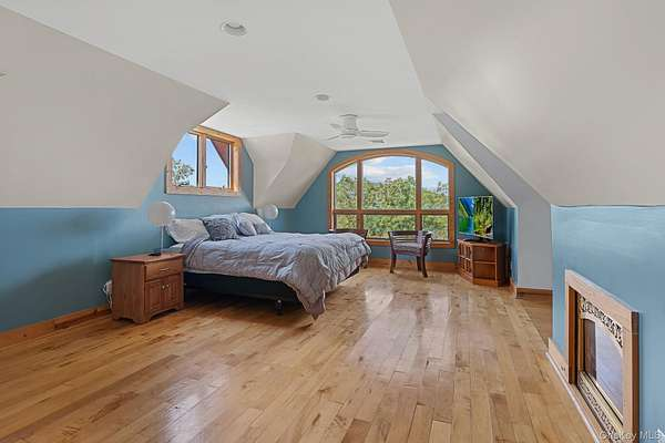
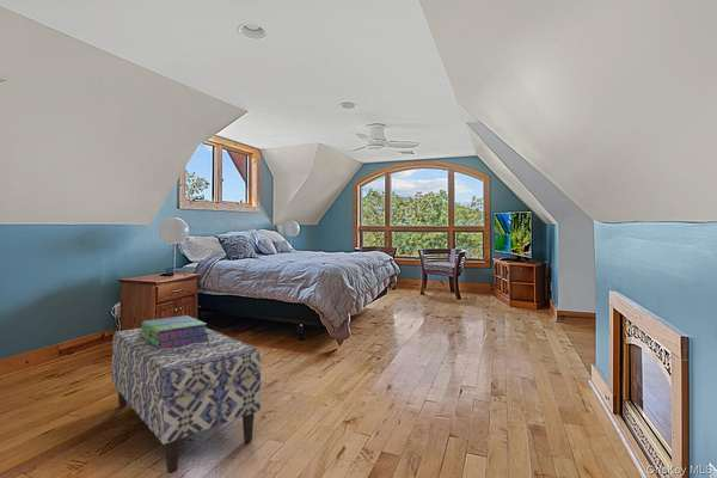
+ stack of books [139,314,209,349]
+ bench [111,326,262,474]
